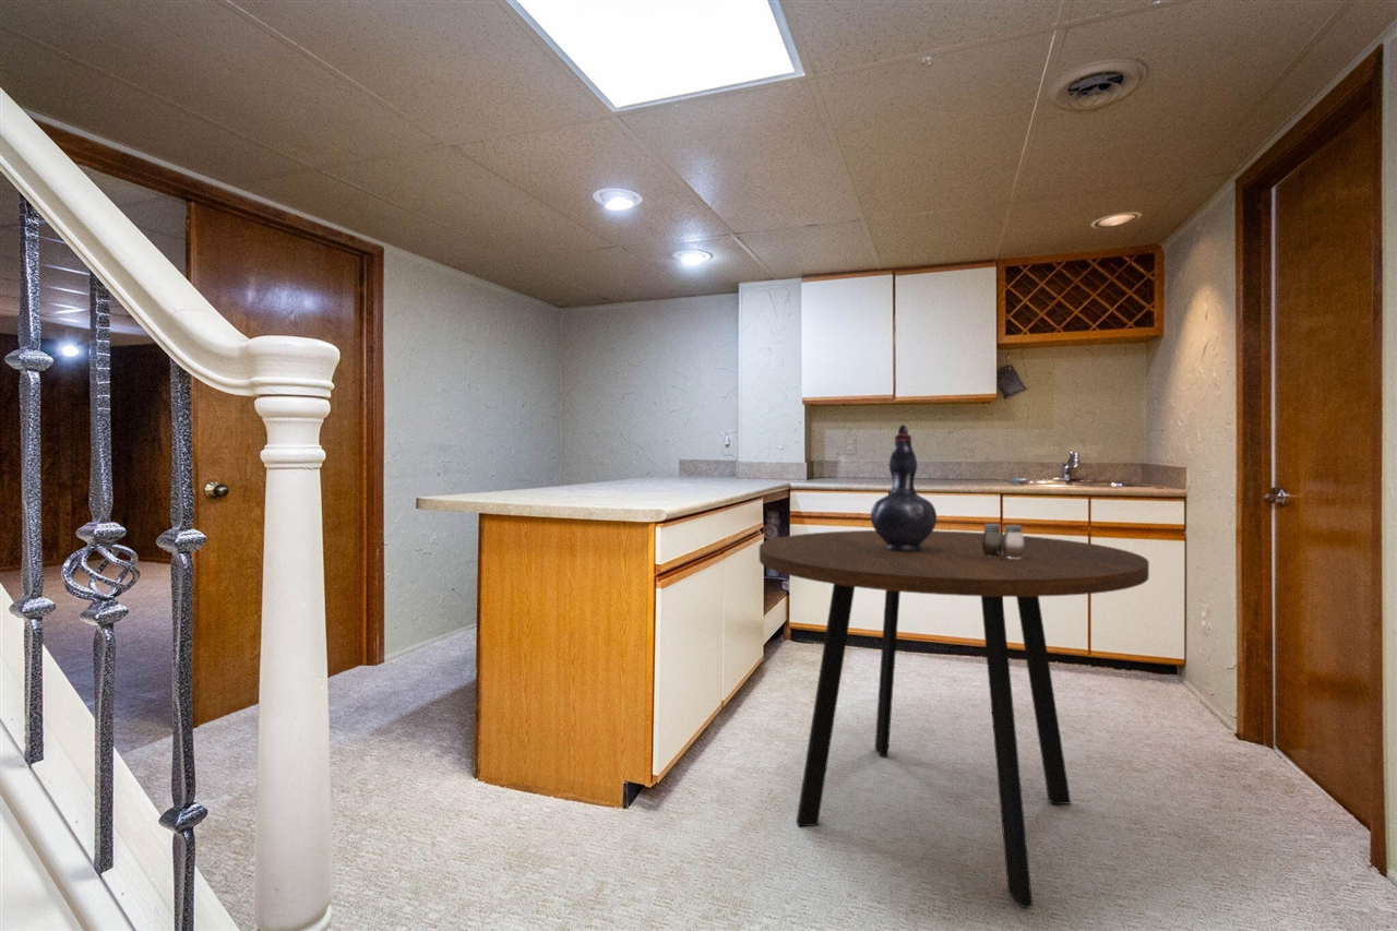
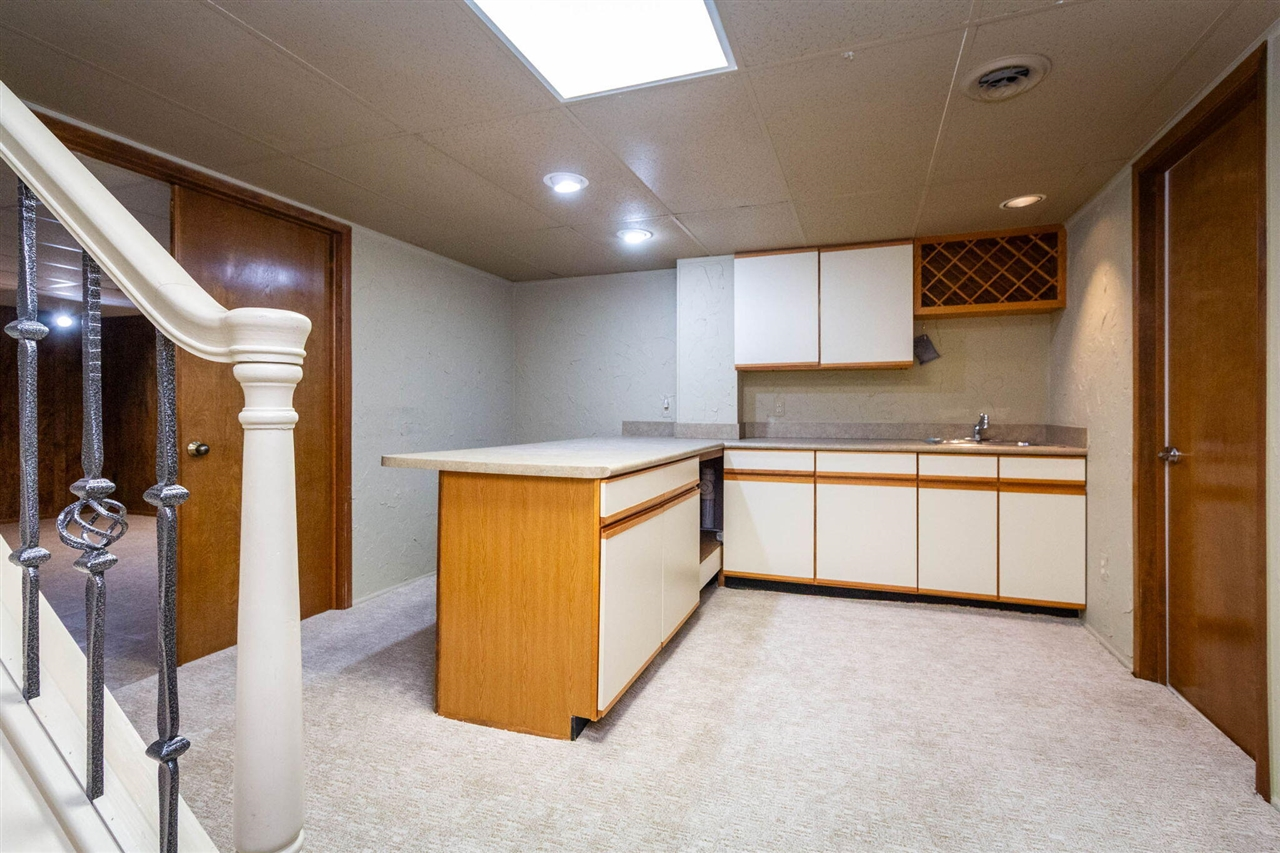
- salt and pepper shaker [982,523,1024,559]
- decorative vase [870,423,938,551]
- dining table [759,529,1150,908]
